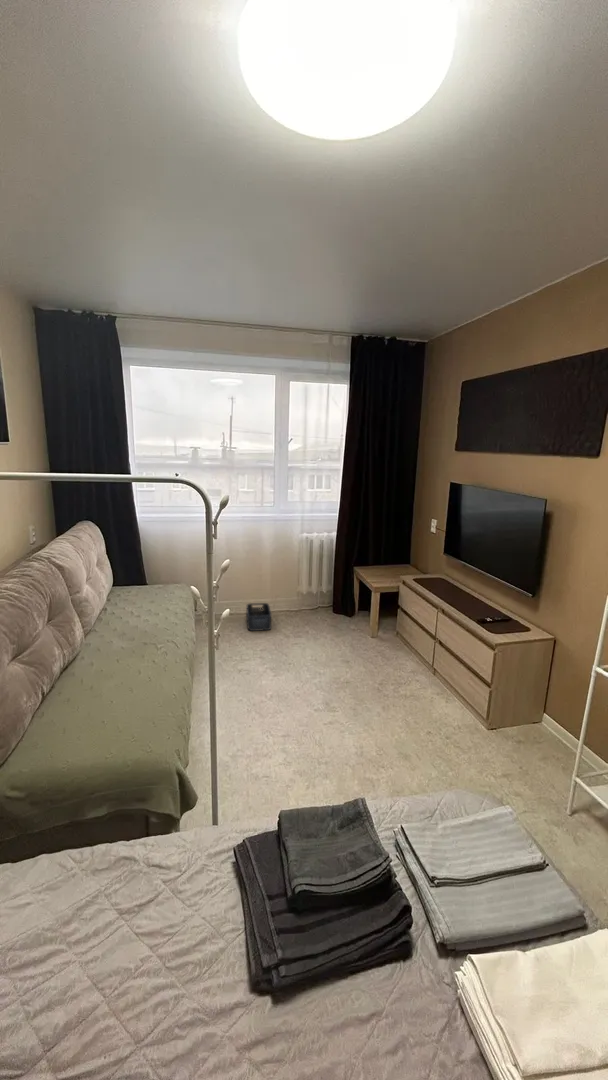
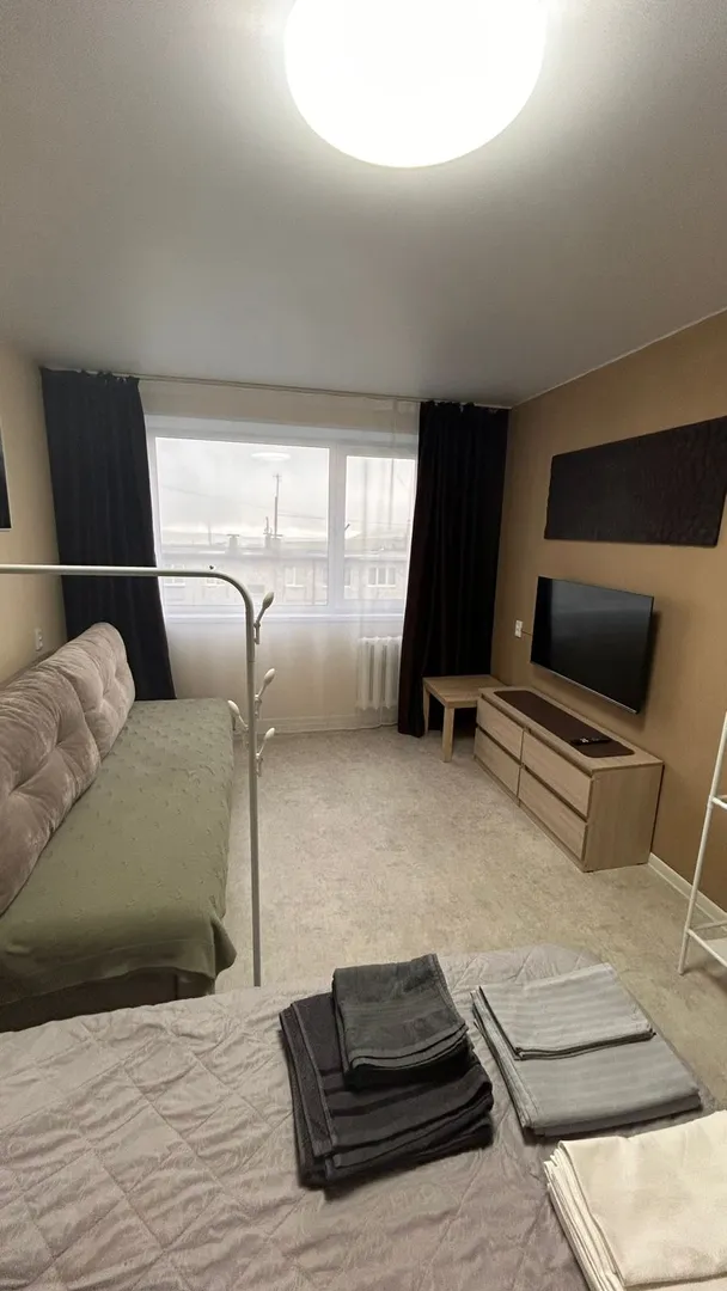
- storage bin [245,602,272,632]
